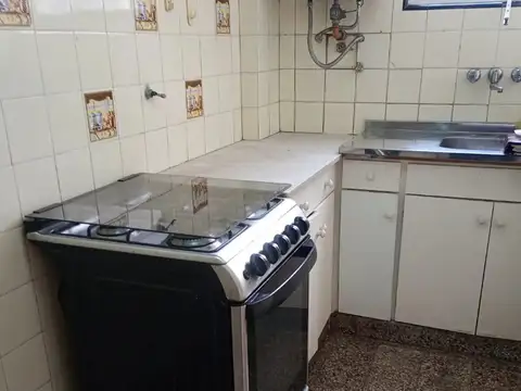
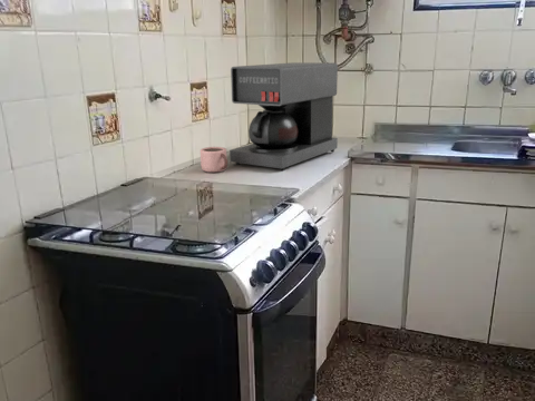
+ mug [200,146,228,174]
+ coffee maker [228,61,339,172]
